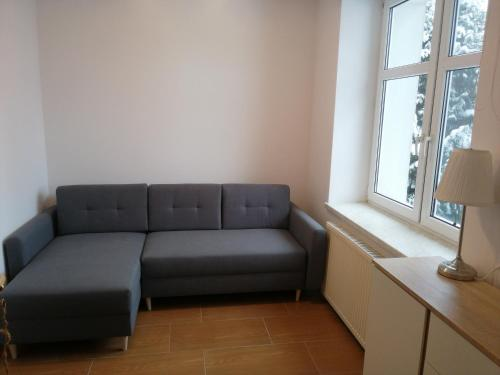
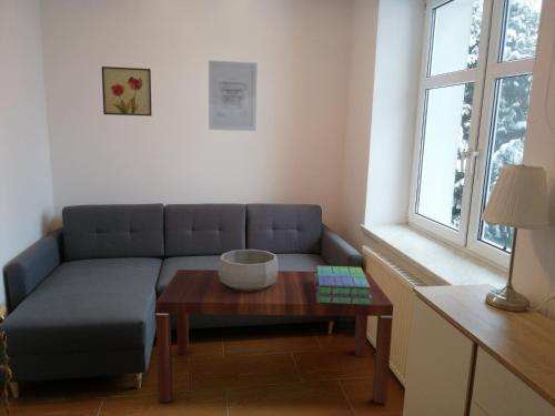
+ decorative bowl [216,248,279,292]
+ coffee table [154,268,394,404]
+ wall art [101,65,153,118]
+ wall art [208,59,259,132]
+ stack of books [314,264,373,305]
